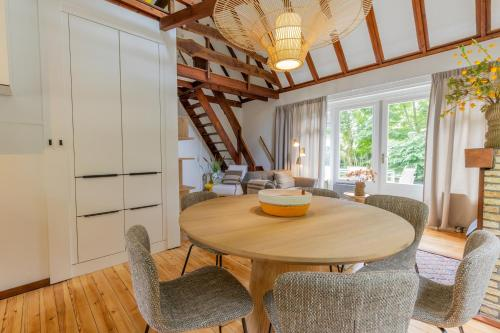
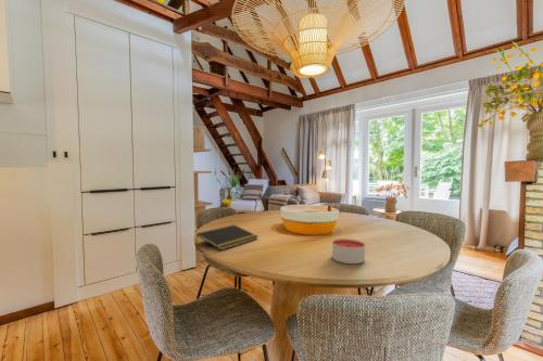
+ candle [331,237,366,265]
+ notepad [194,224,258,252]
